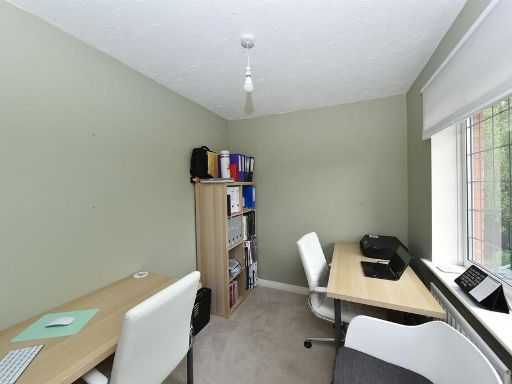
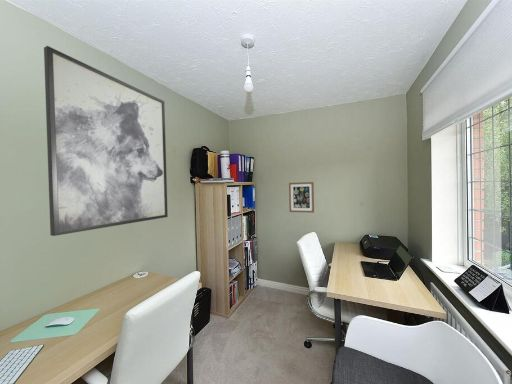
+ wall art [288,181,315,214]
+ wall art [43,45,169,237]
